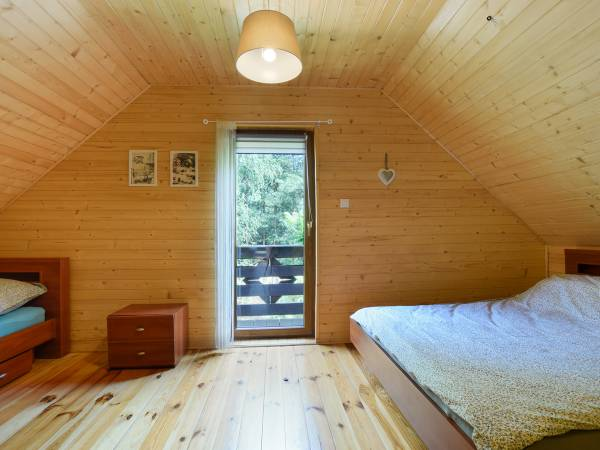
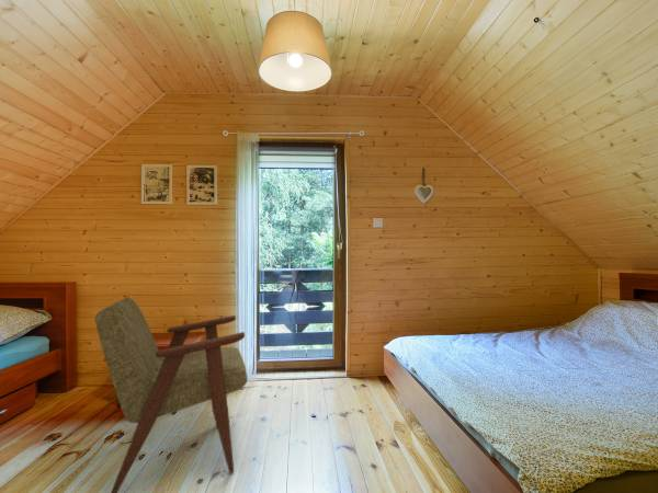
+ armchair [93,296,249,493]
